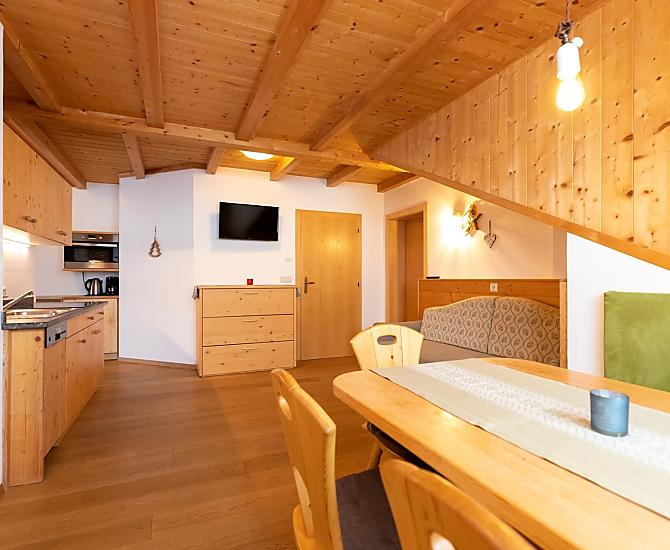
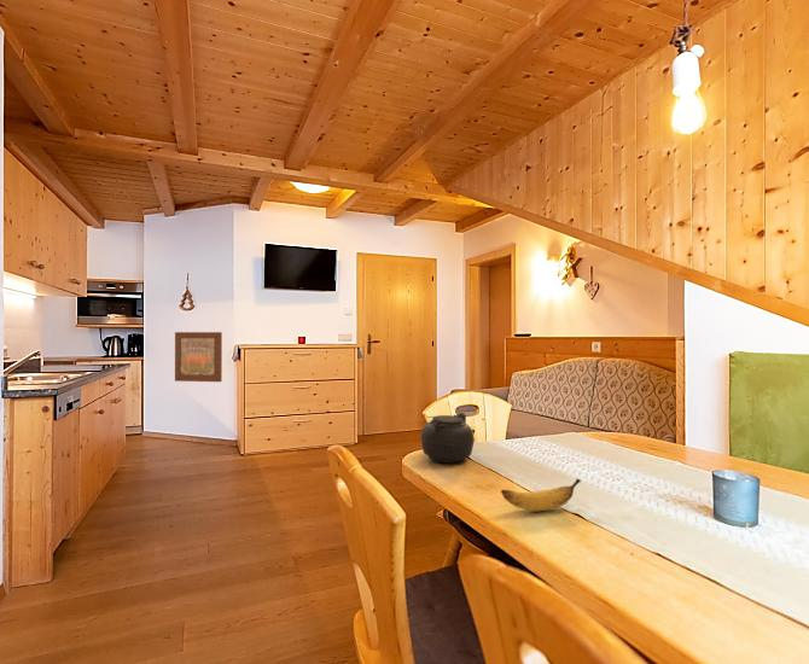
+ wall art [174,331,223,383]
+ banana [500,477,582,512]
+ teapot [418,412,476,464]
